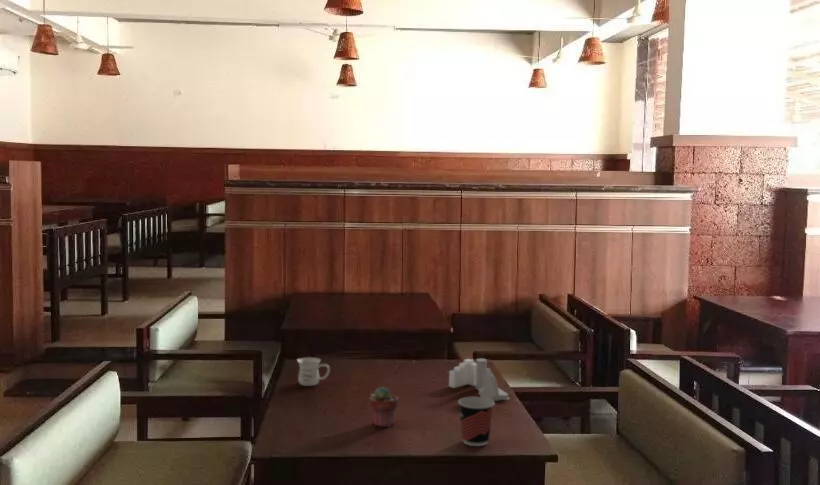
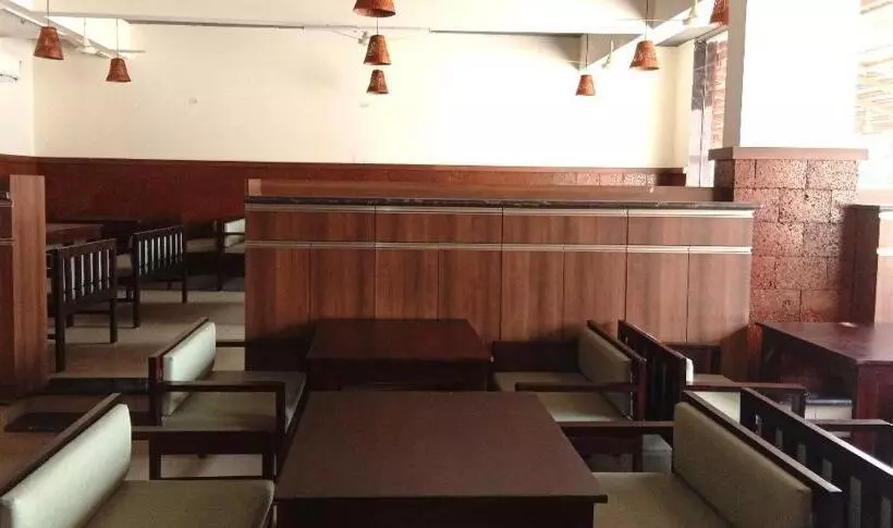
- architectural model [448,358,510,402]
- mug [296,356,331,387]
- potted succulent [369,386,399,428]
- cup [457,396,496,447]
